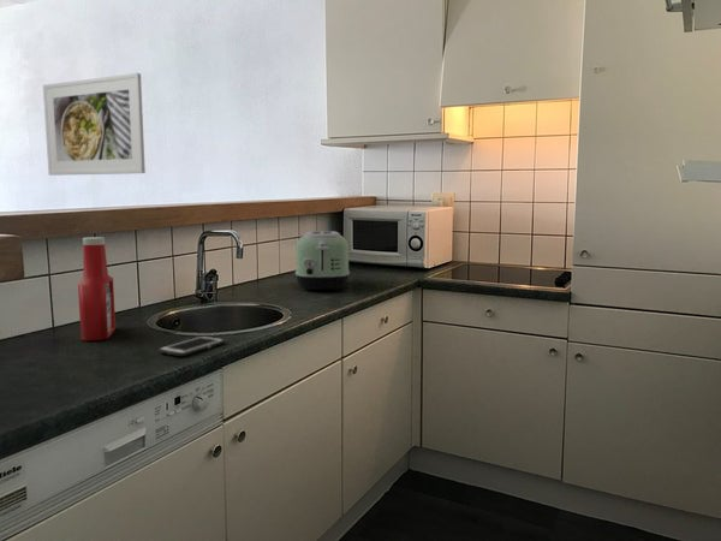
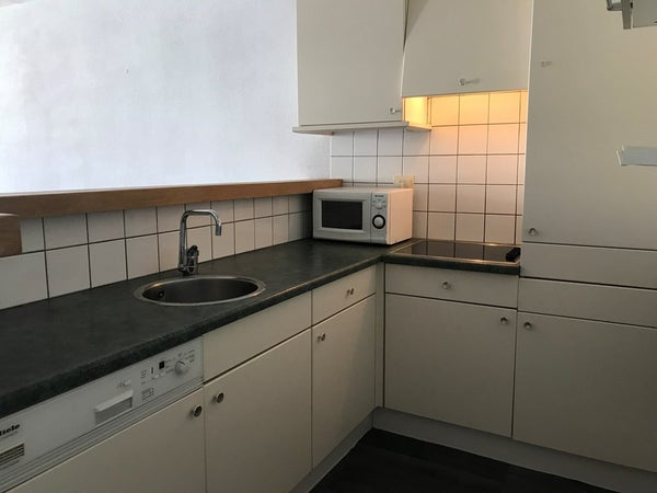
- soap bottle [77,236,117,341]
- cell phone [157,335,226,357]
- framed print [42,72,147,177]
- toaster [294,230,351,291]
